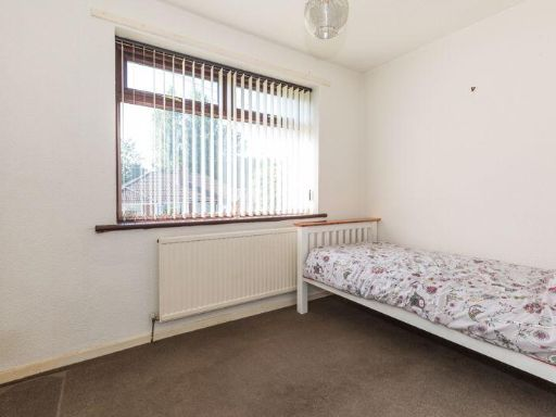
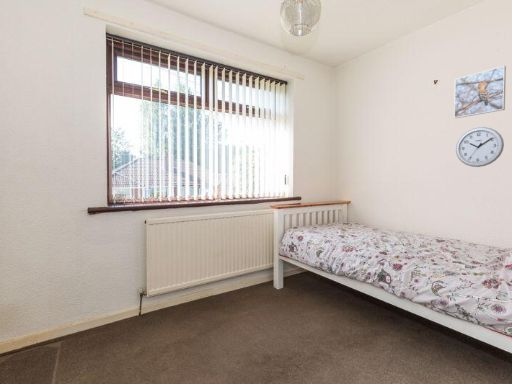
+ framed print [453,65,507,119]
+ wall clock [455,126,505,168]
